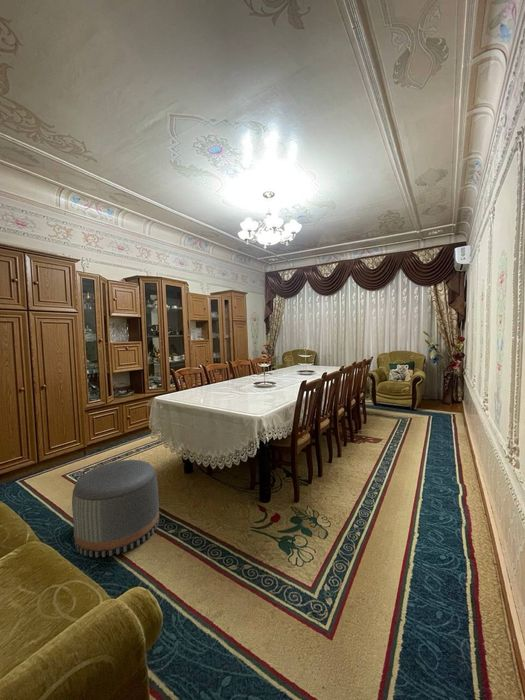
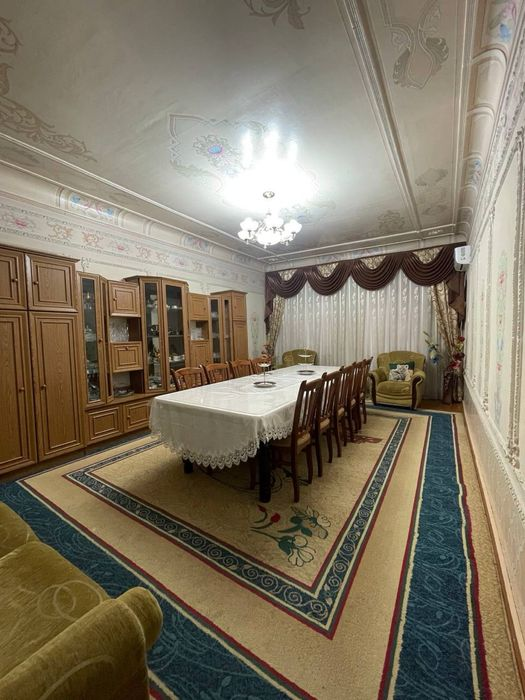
- pouf [71,459,160,558]
